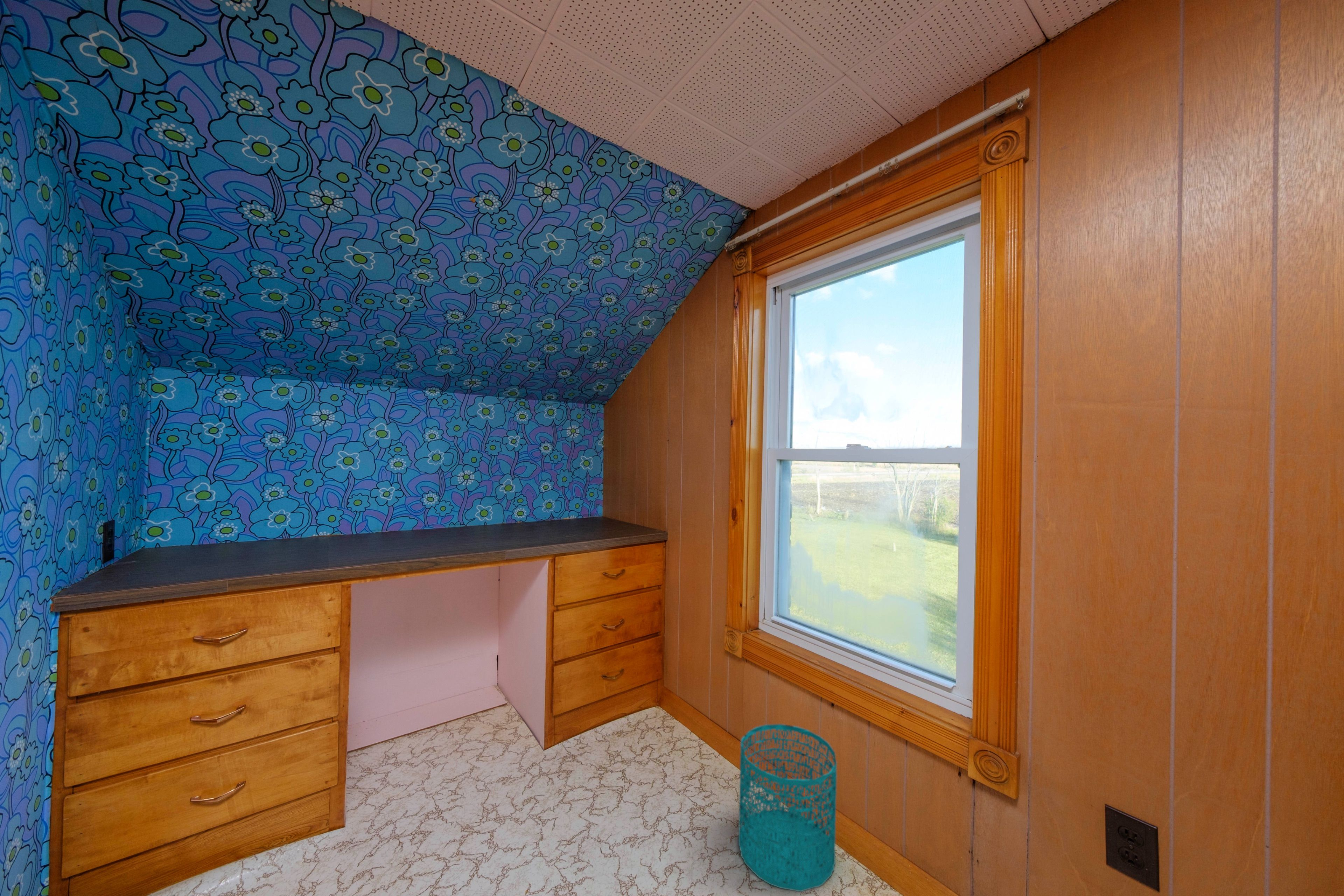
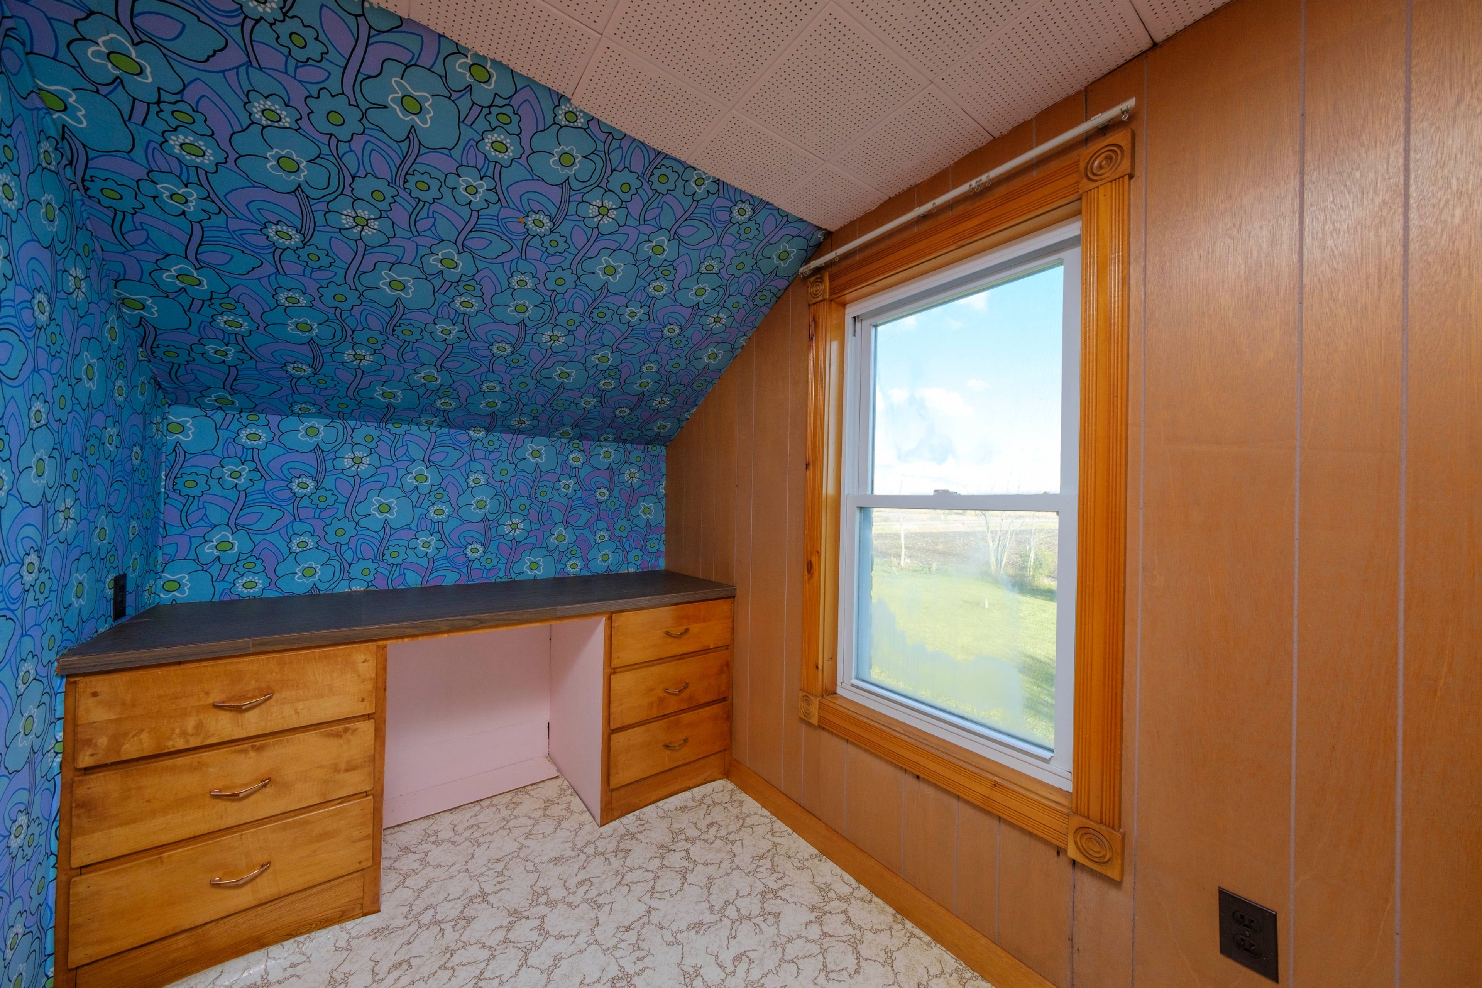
- wastebasket [738,724,837,892]
